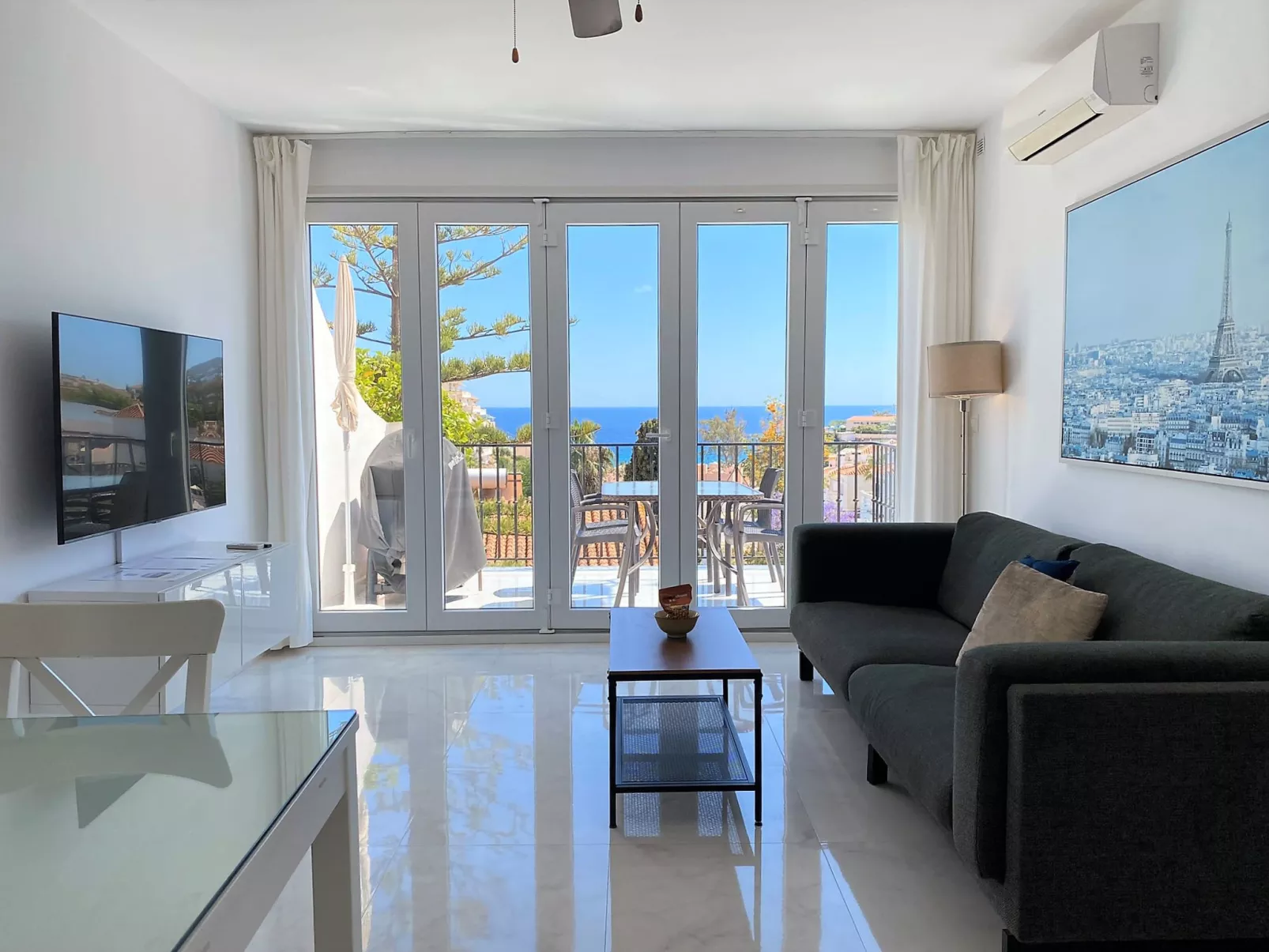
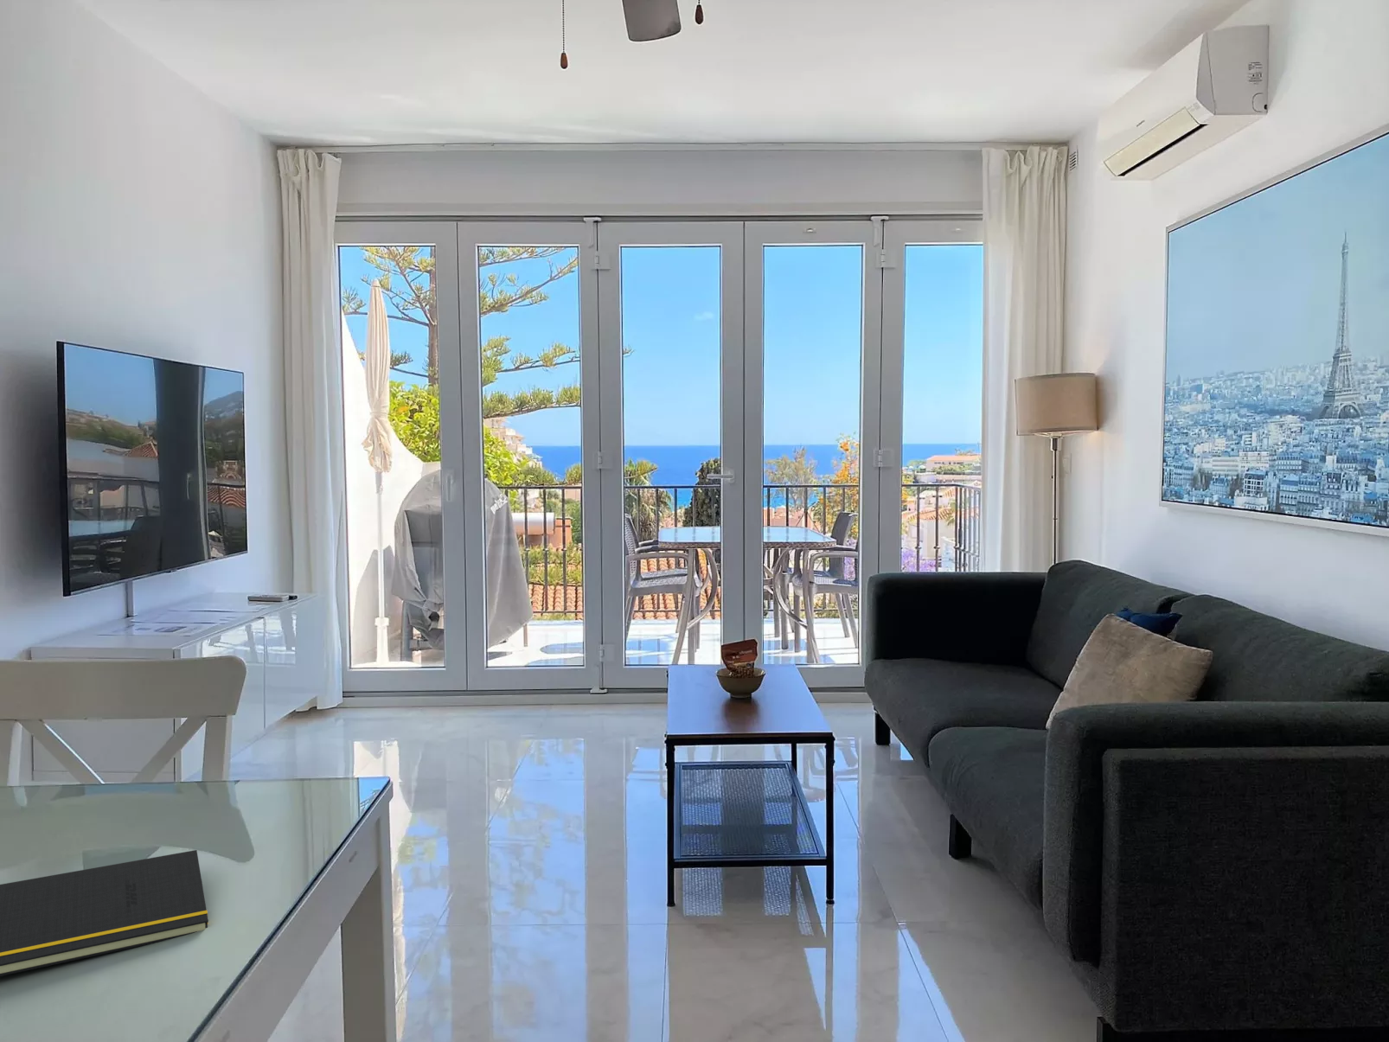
+ notepad [0,849,209,977]
